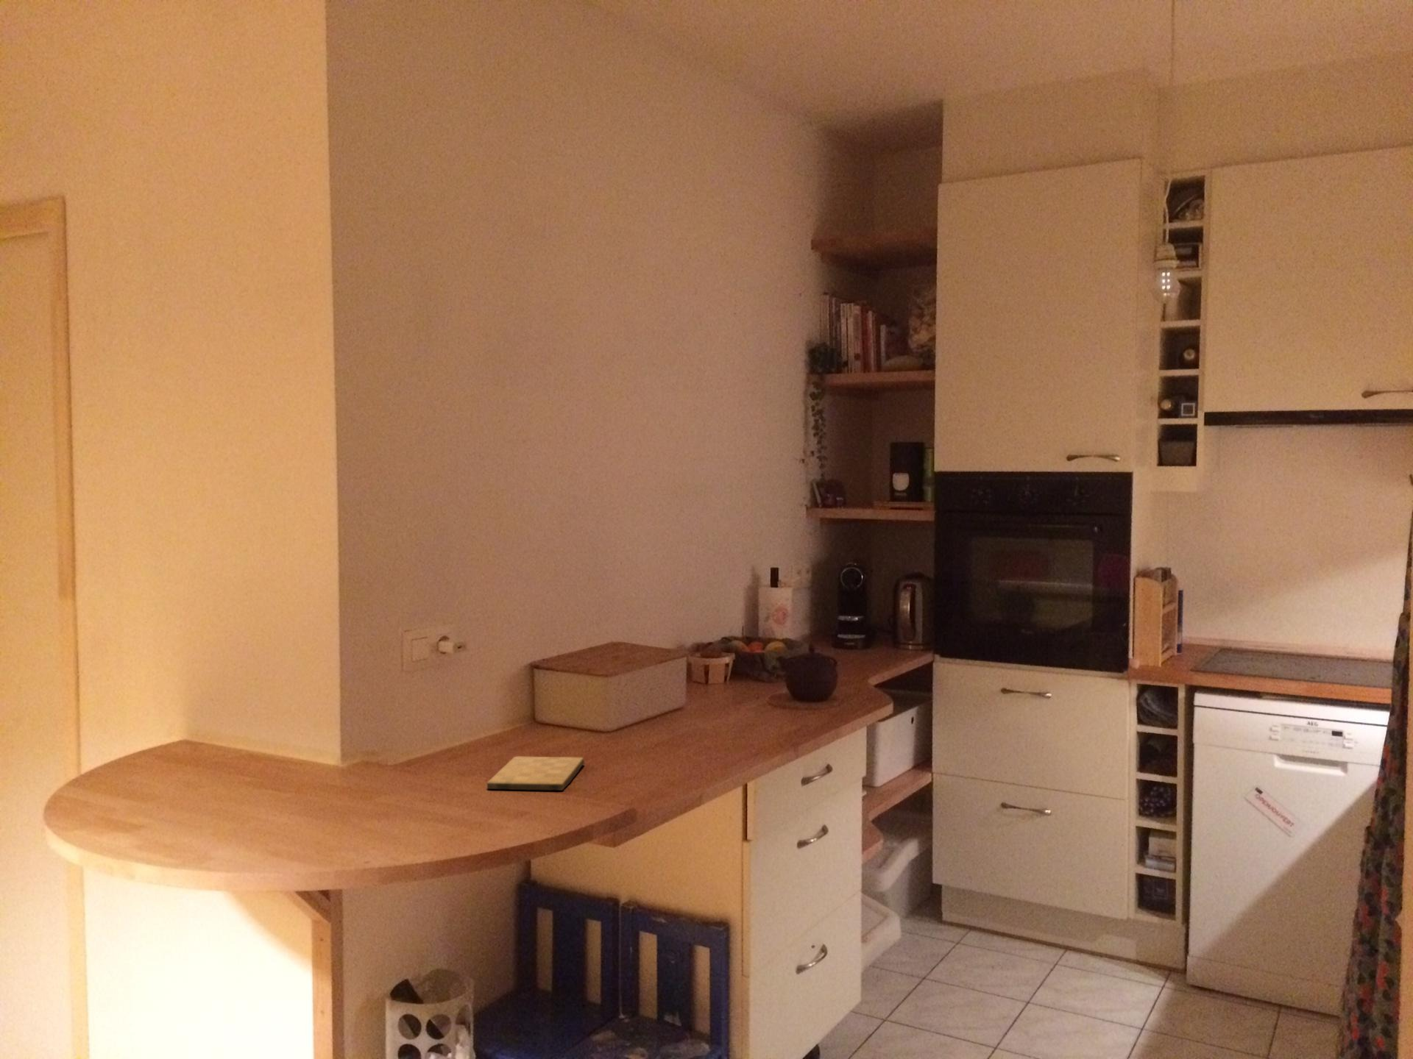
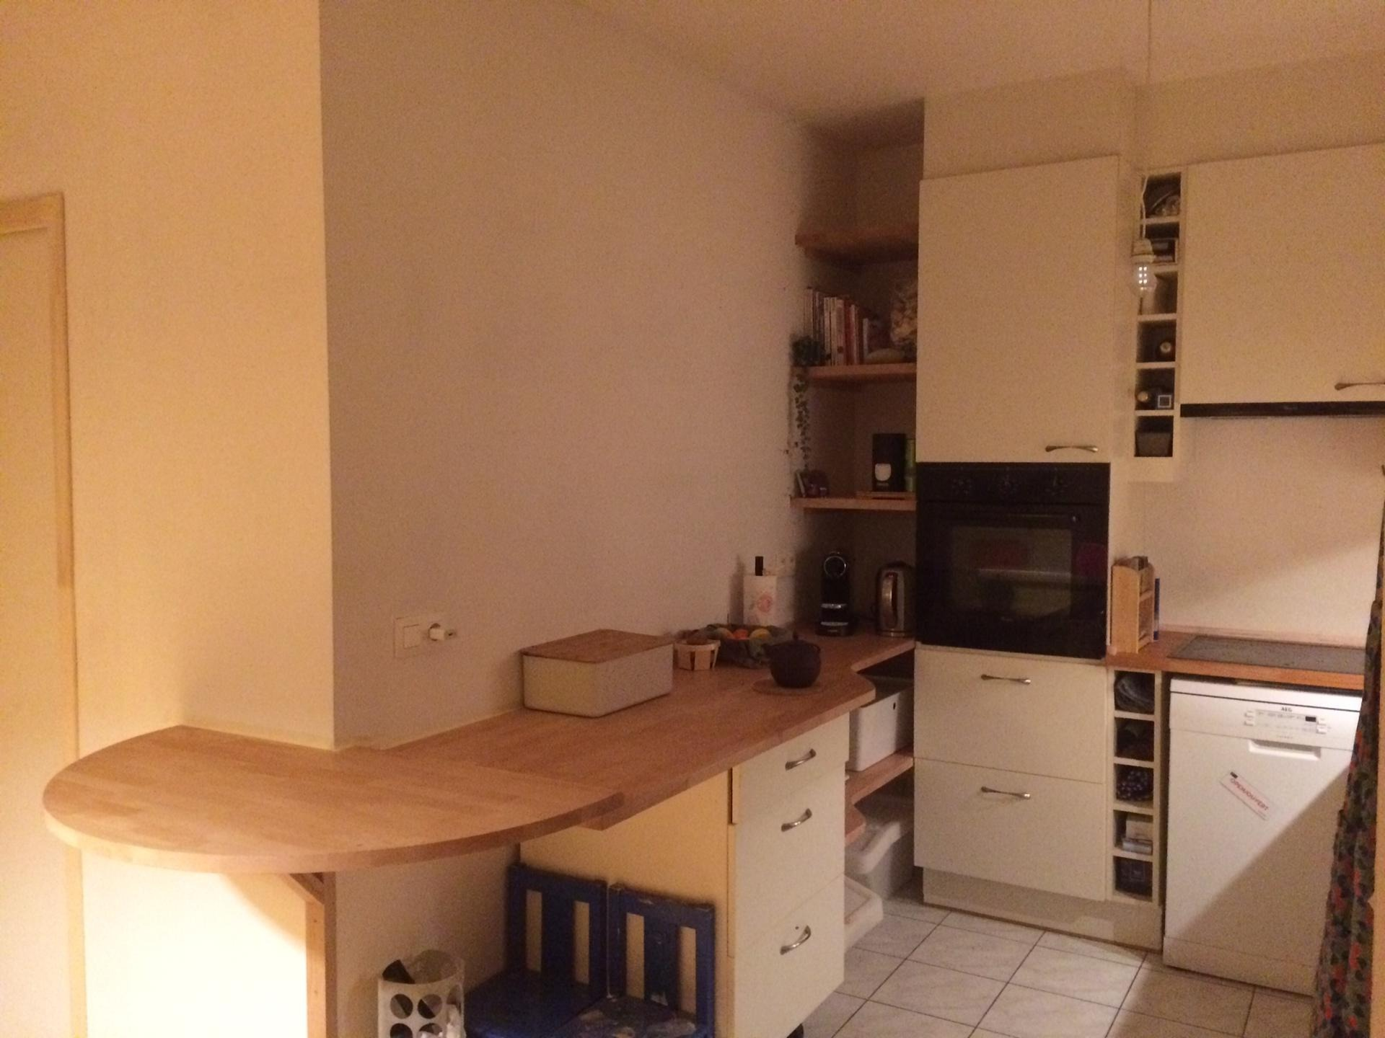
- cutting board [486,756,586,791]
